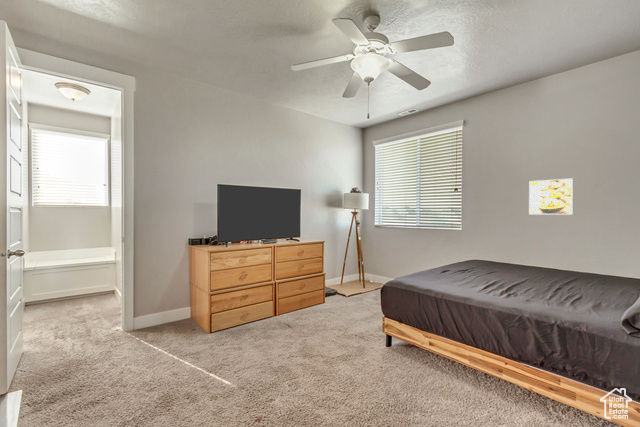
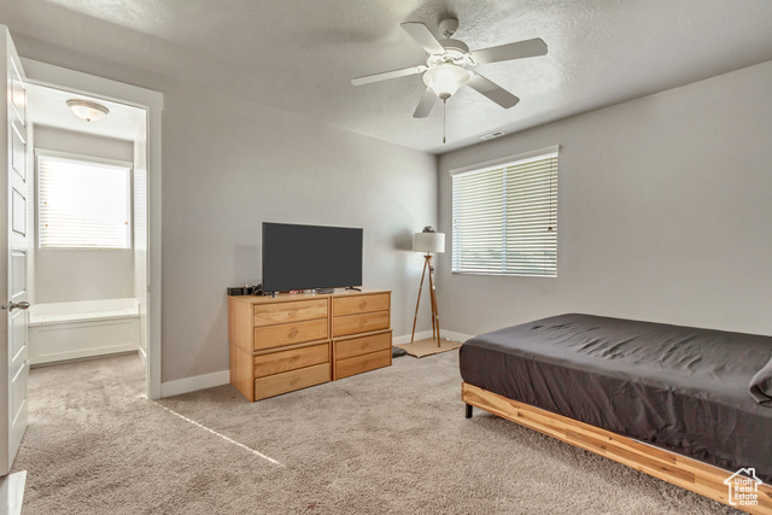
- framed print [528,177,574,216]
